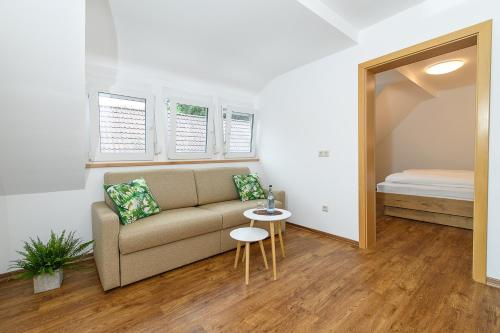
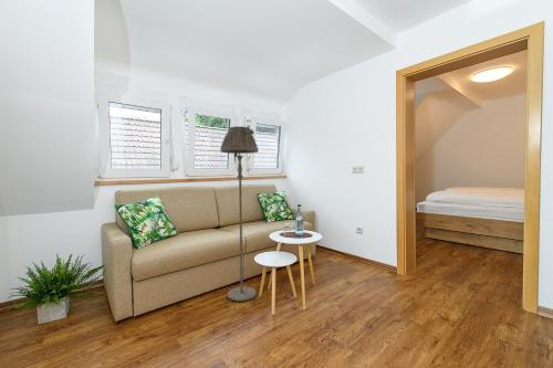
+ floor lamp [219,125,260,303]
